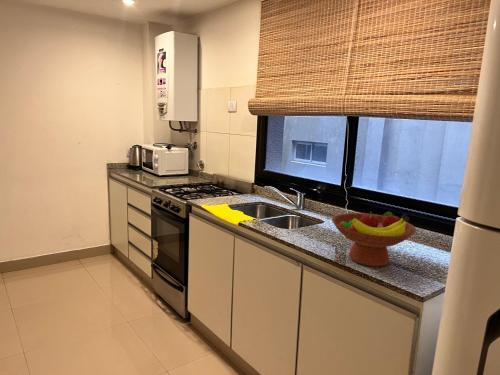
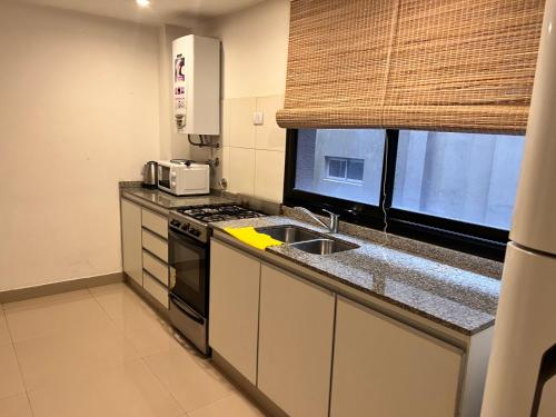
- fruit bowl [331,211,417,268]
